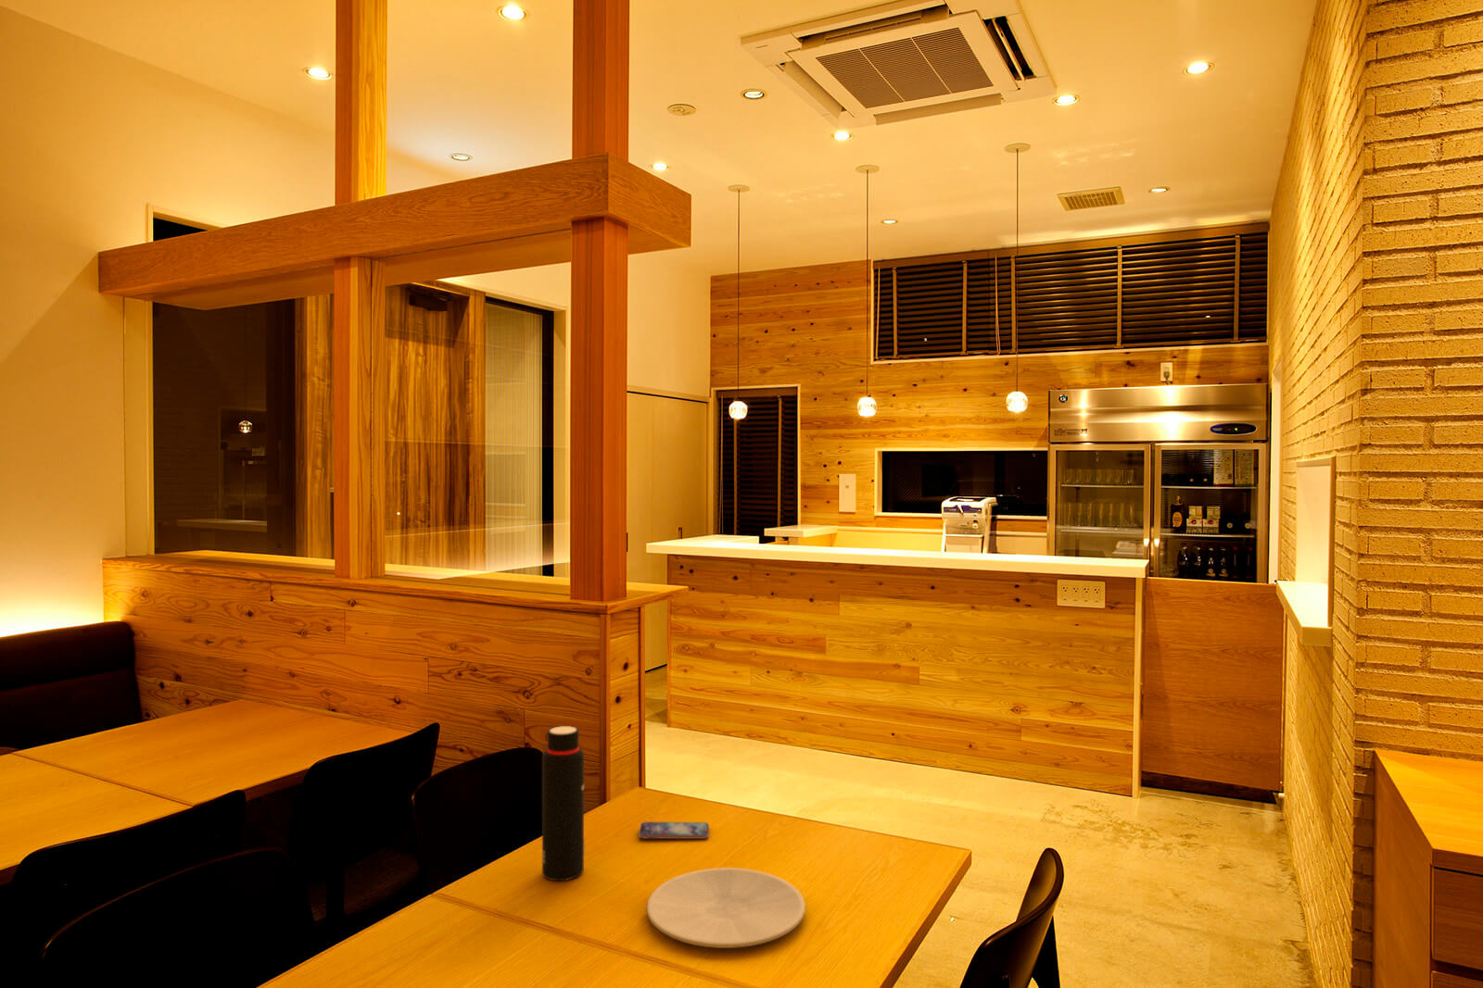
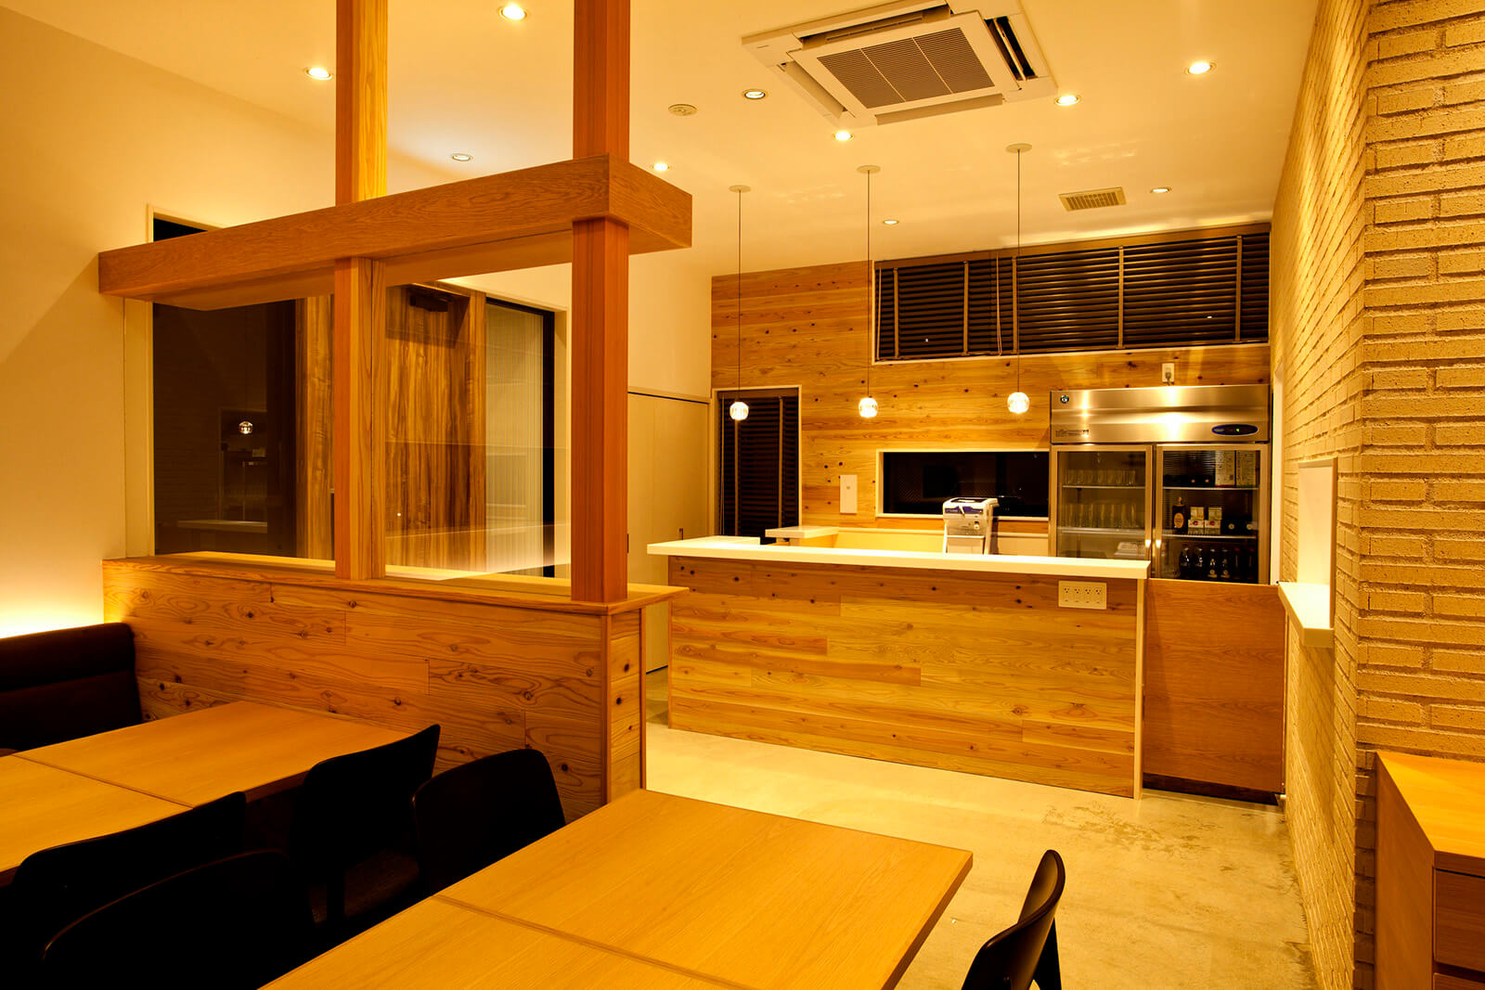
- smartphone [638,821,710,840]
- water bottle [542,726,586,881]
- plate [646,867,807,949]
